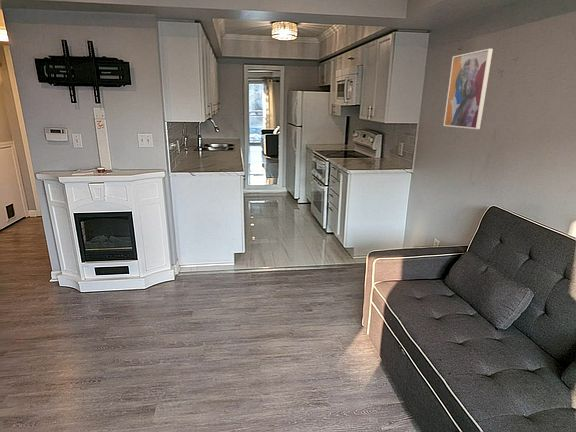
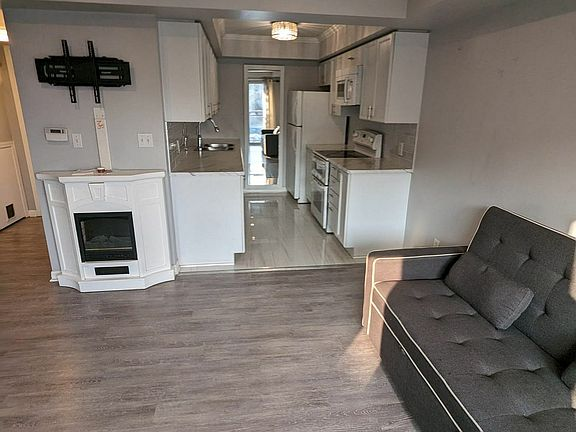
- wall art [443,48,494,130]
